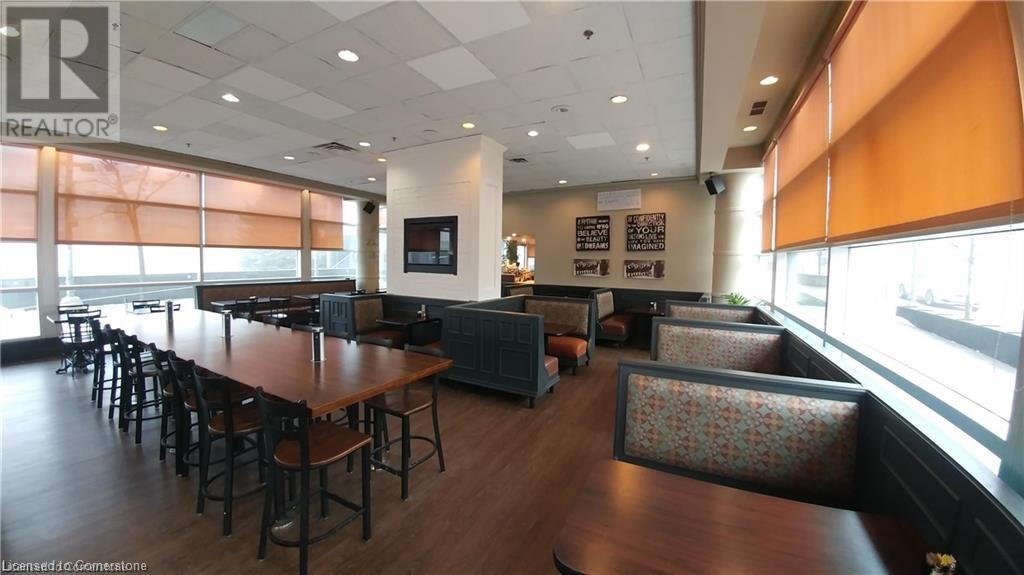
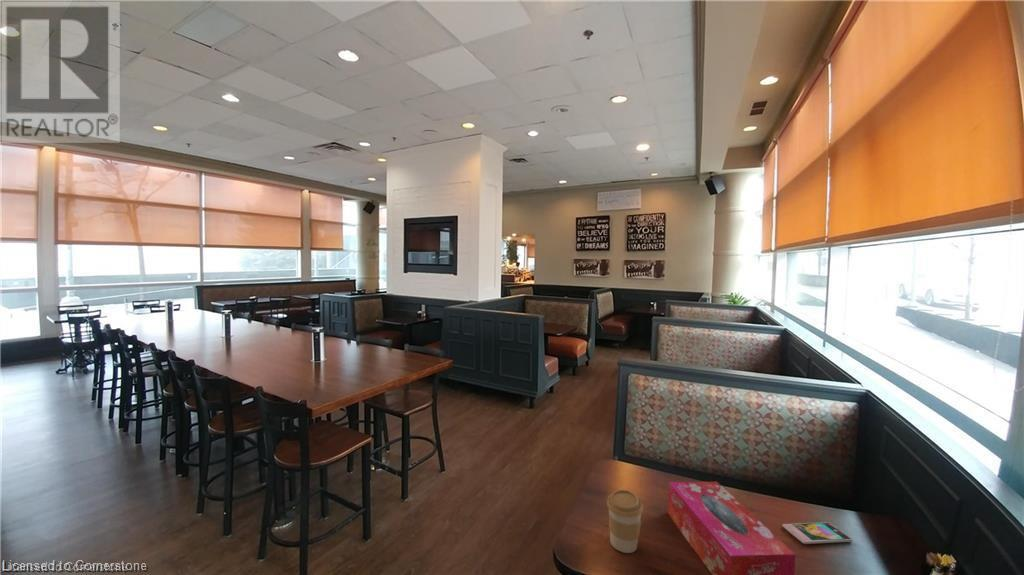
+ coffee cup [606,489,644,554]
+ smartphone [782,521,853,545]
+ tissue box [667,481,796,575]
